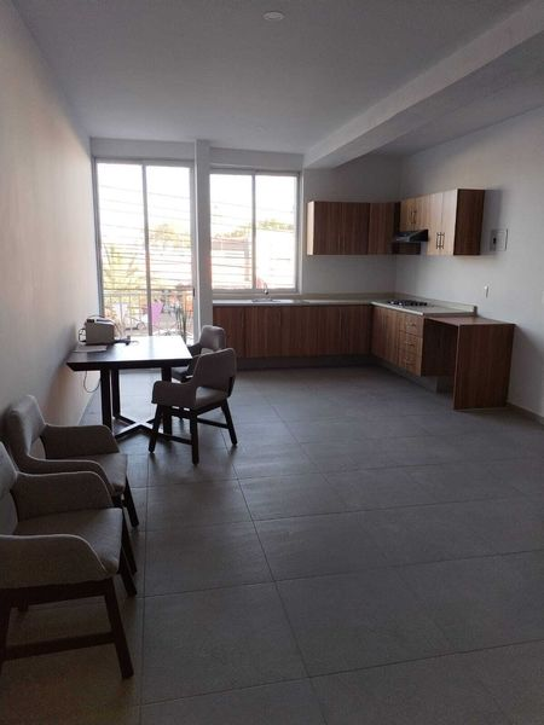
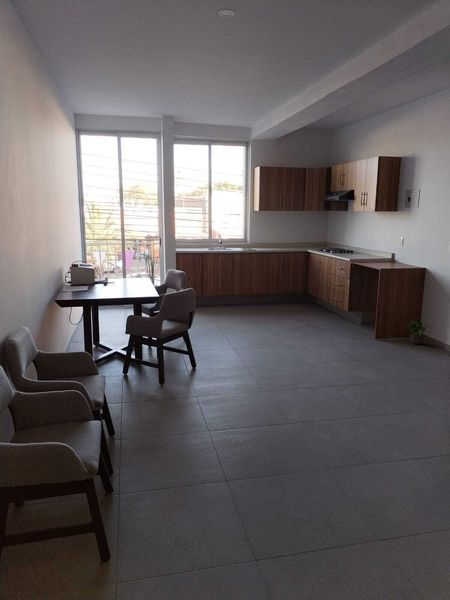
+ potted plant [405,320,429,345]
